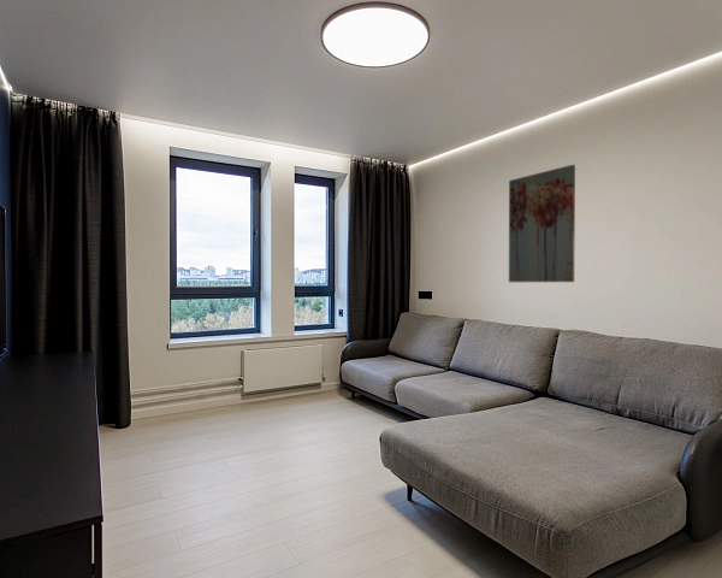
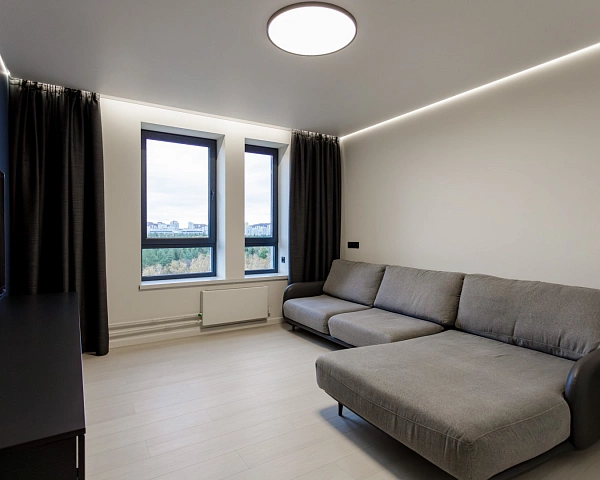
- wall art [508,164,576,283]
